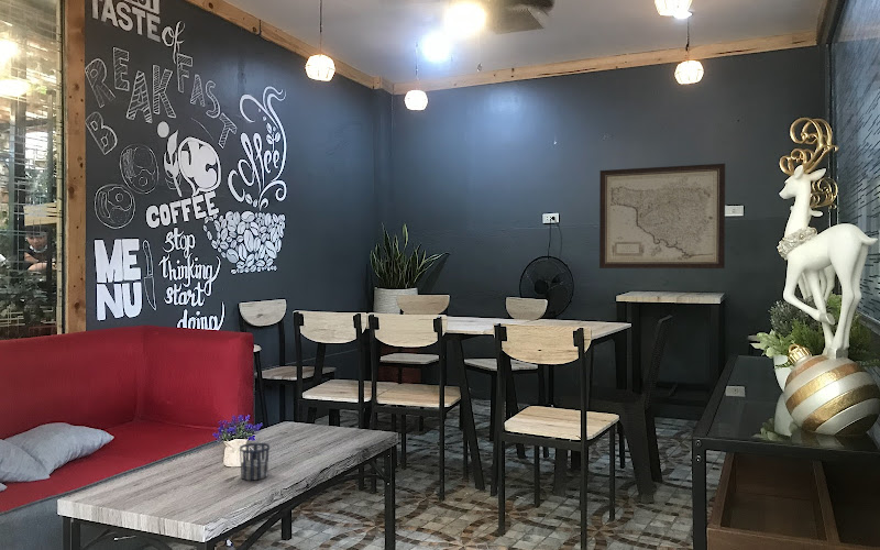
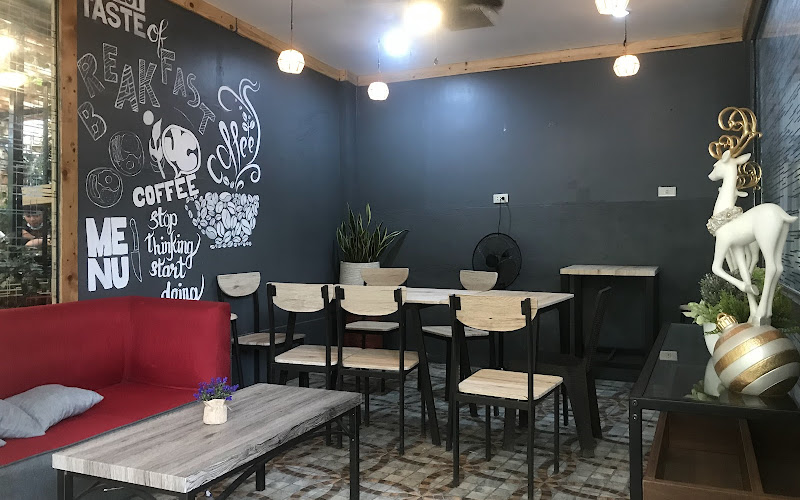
- cup [239,442,271,482]
- wall art [598,163,726,270]
